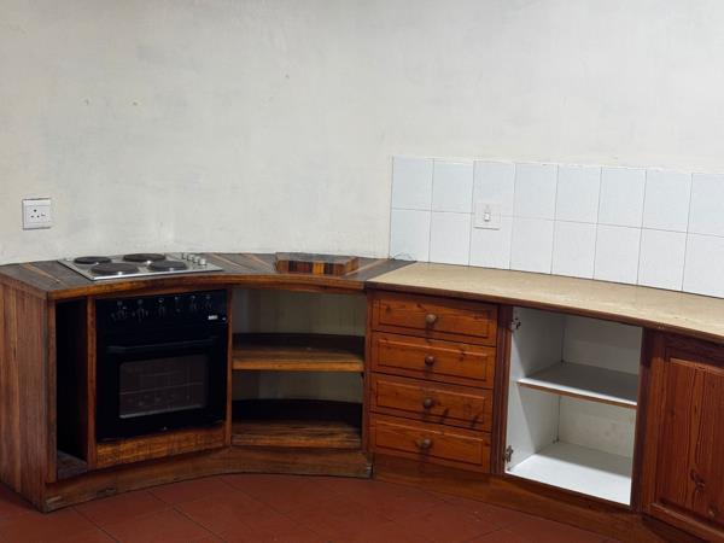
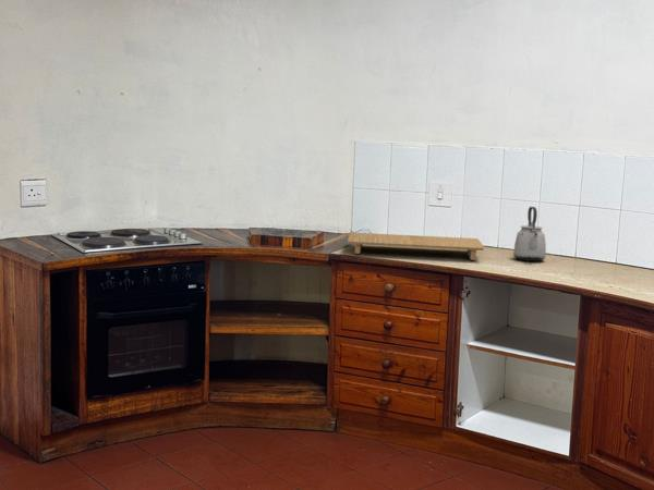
+ kettle [512,206,547,262]
+ cutting board [347,232,485,261]
